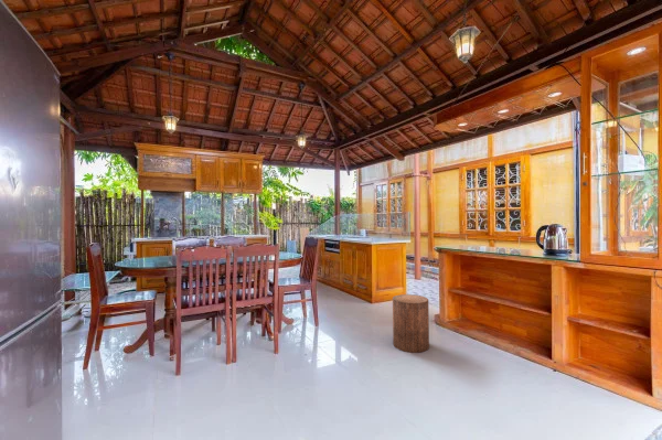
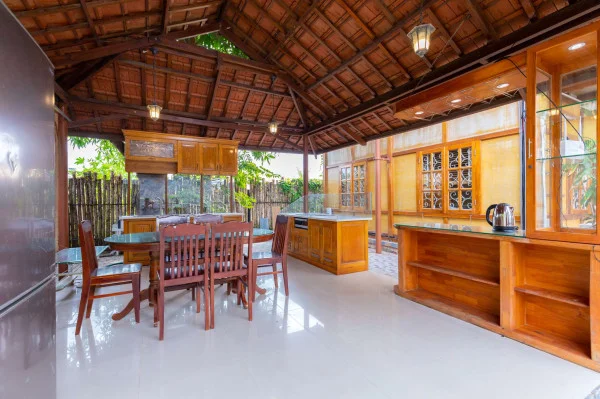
- stool [392,293,430,354]
